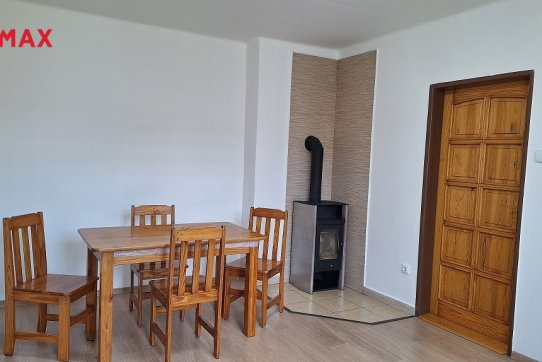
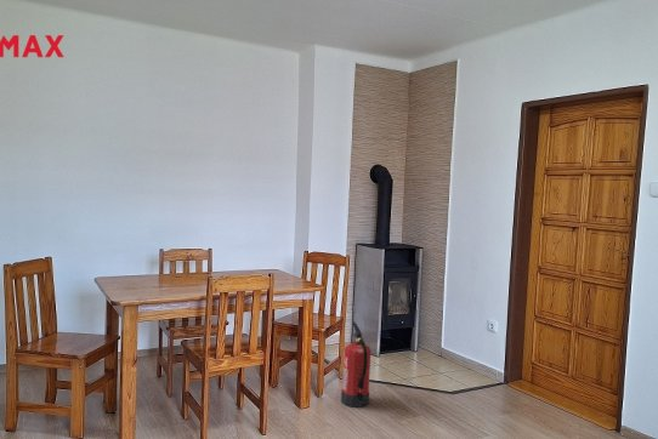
+ fire extinguisher [340,320,371,409]
